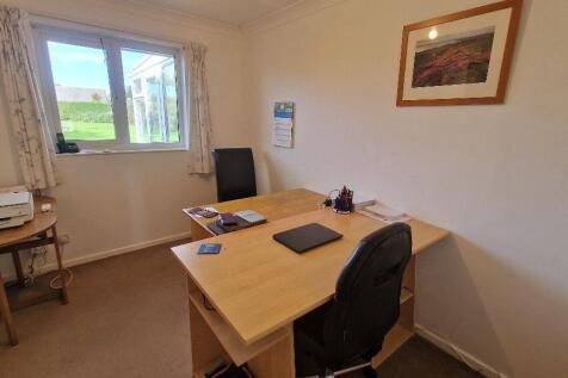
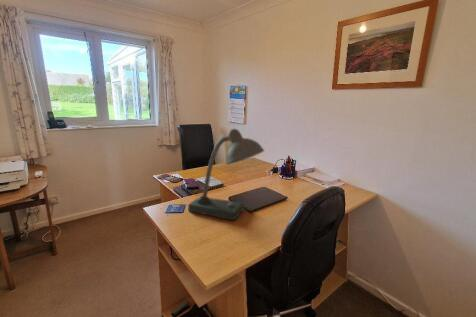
+ desk lamp [187,128,265,222]
